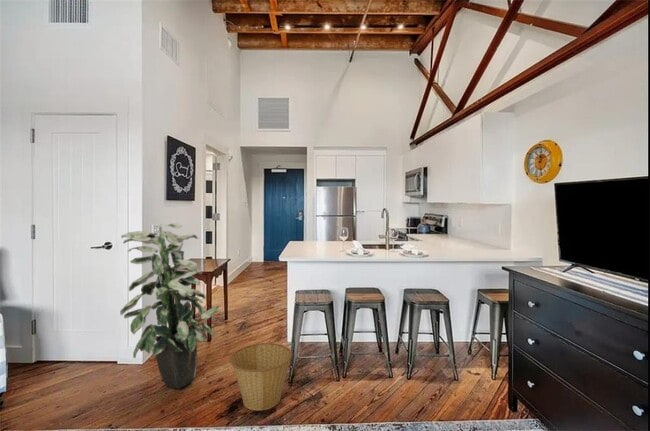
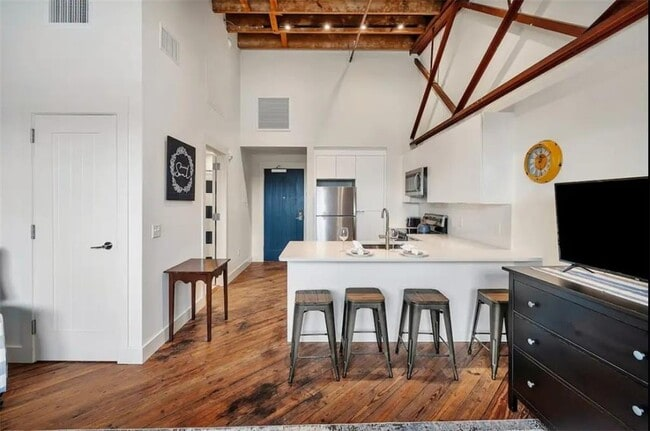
- basket [229,342,293,411]
- indoor plant [119,222,220,390]
